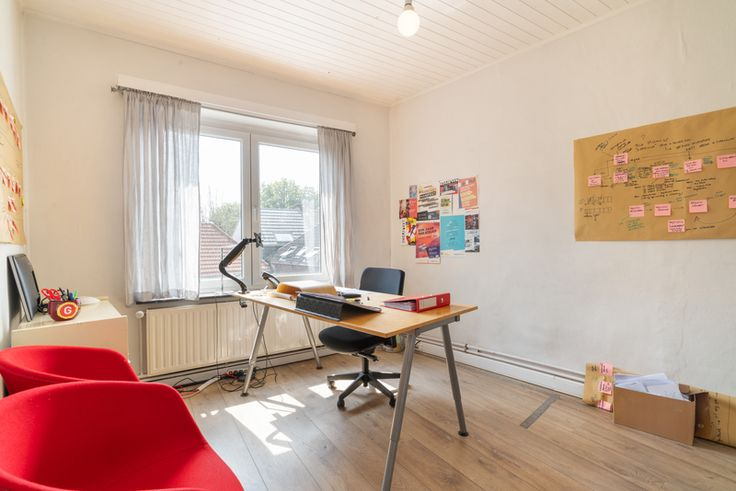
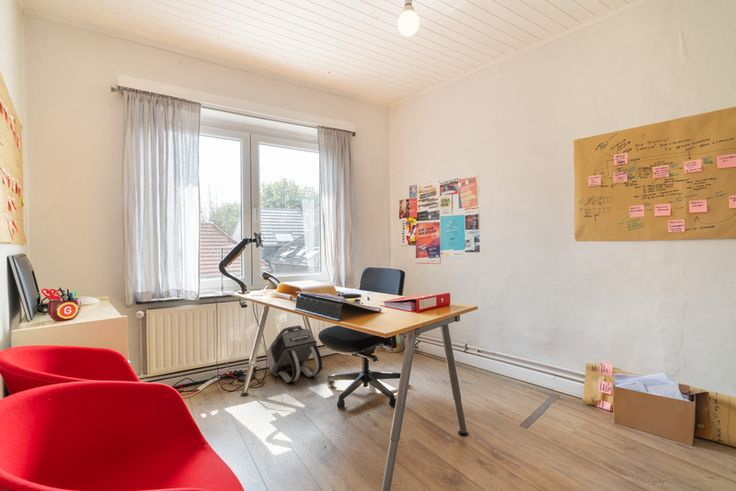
+ backpack [266,325,323,384]
